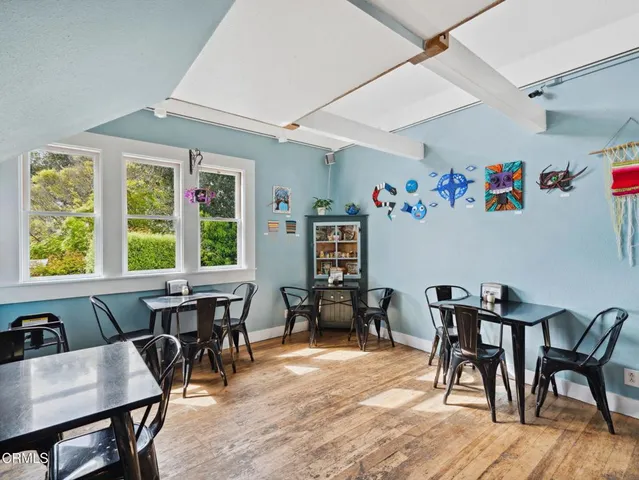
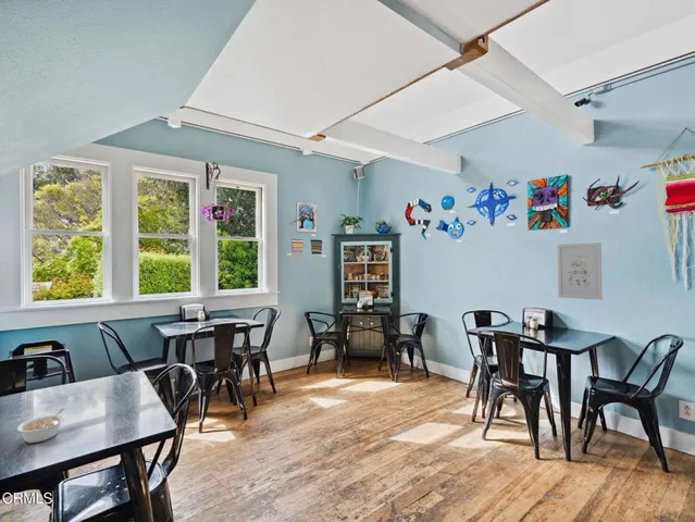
+ legume [16,407,66,444]
+ wall art [557,241,604,301]
